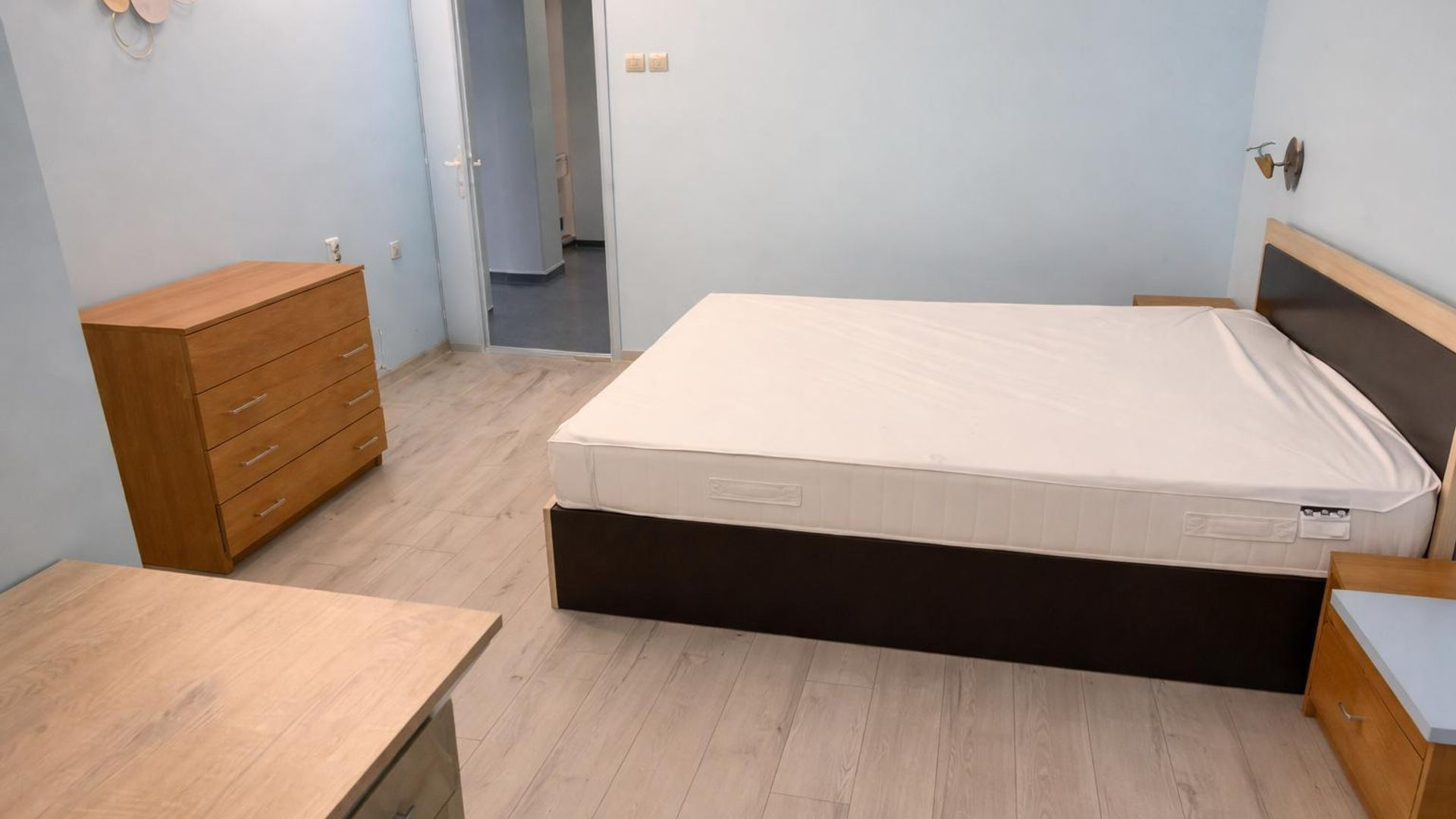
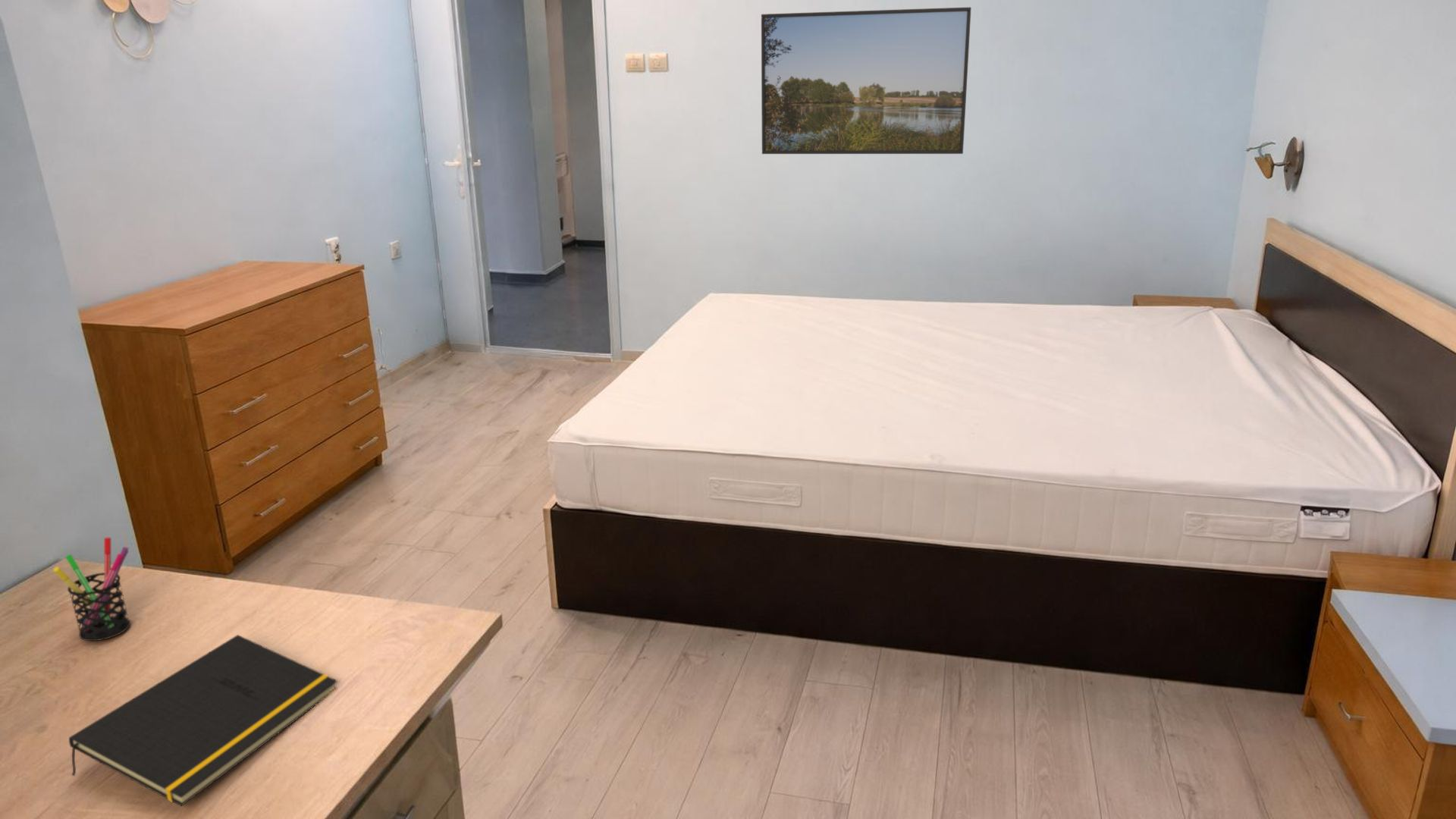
+ pen holder [52,536,131,642]
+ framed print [761,6,972,155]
+ notepad [68,634,338,807]
